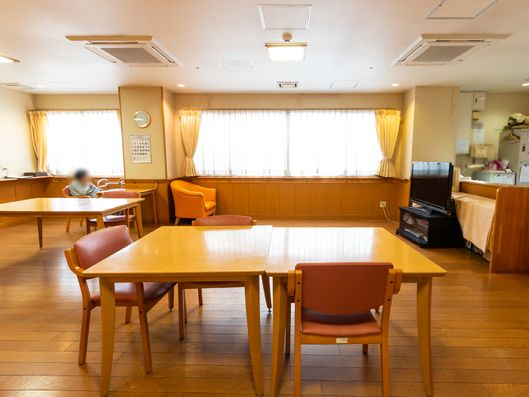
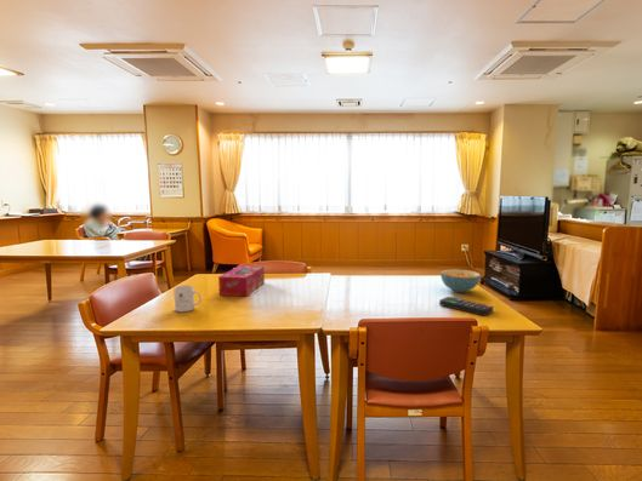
+ remote control [438,296,494,317]
+ cereal bowl [439,268,482,293]
+ mug [172,284,203,313]
+ tissue box [217,264,266,297]
